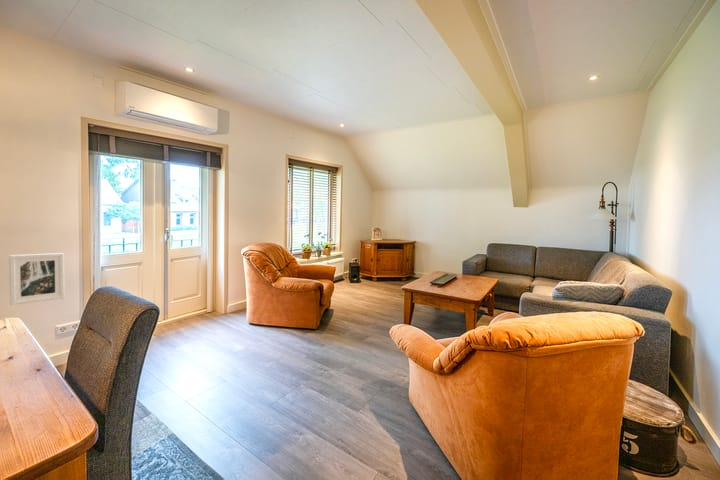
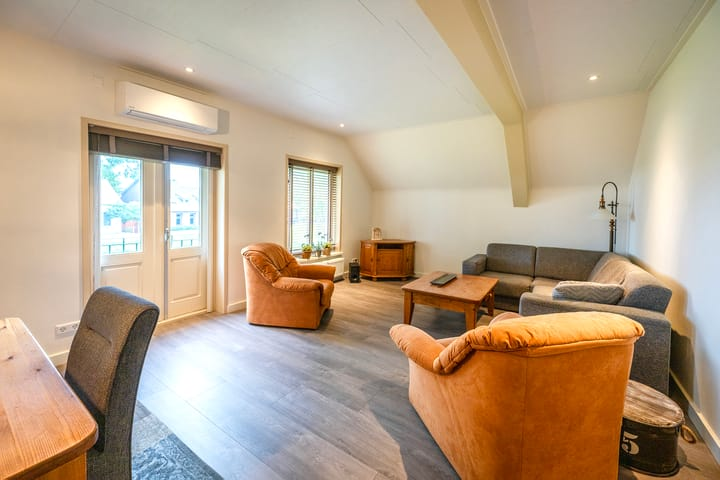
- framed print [8,252,65,306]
